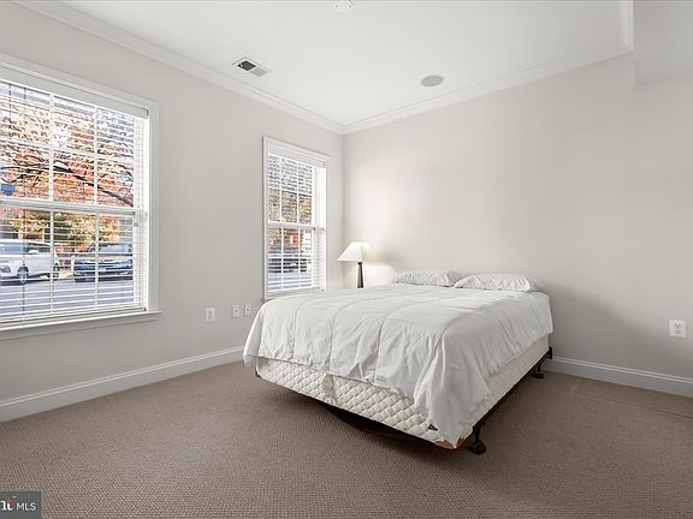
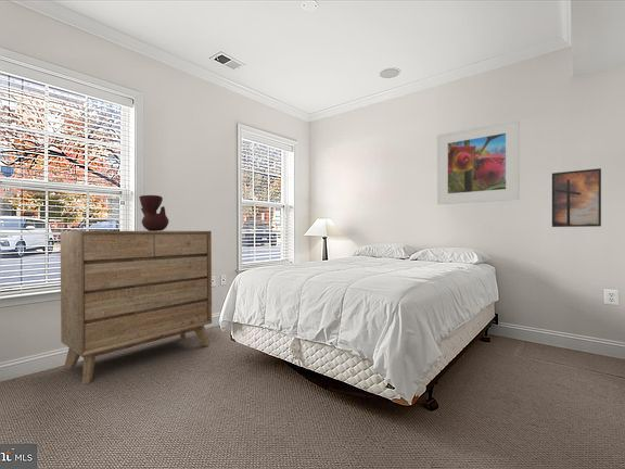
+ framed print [551,167,602,228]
+ vase [138,194,170,231]
+ dresser [59,230,213,385]
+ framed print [436,118,521,205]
